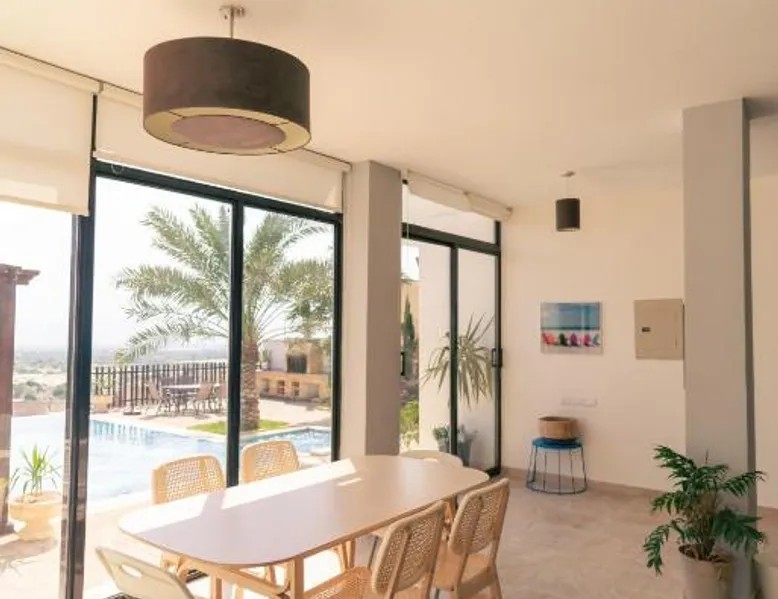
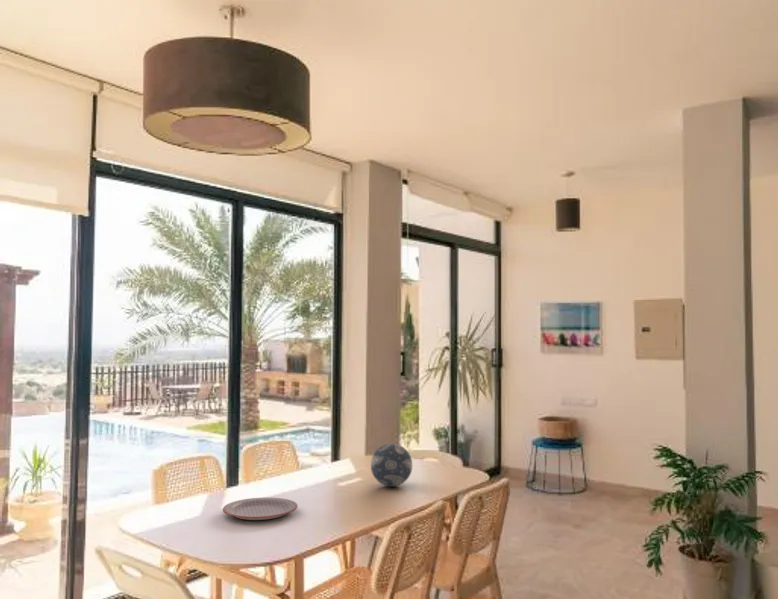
+ plate [222,496,299,521]
+ decorative ball [370,442,413,488]
